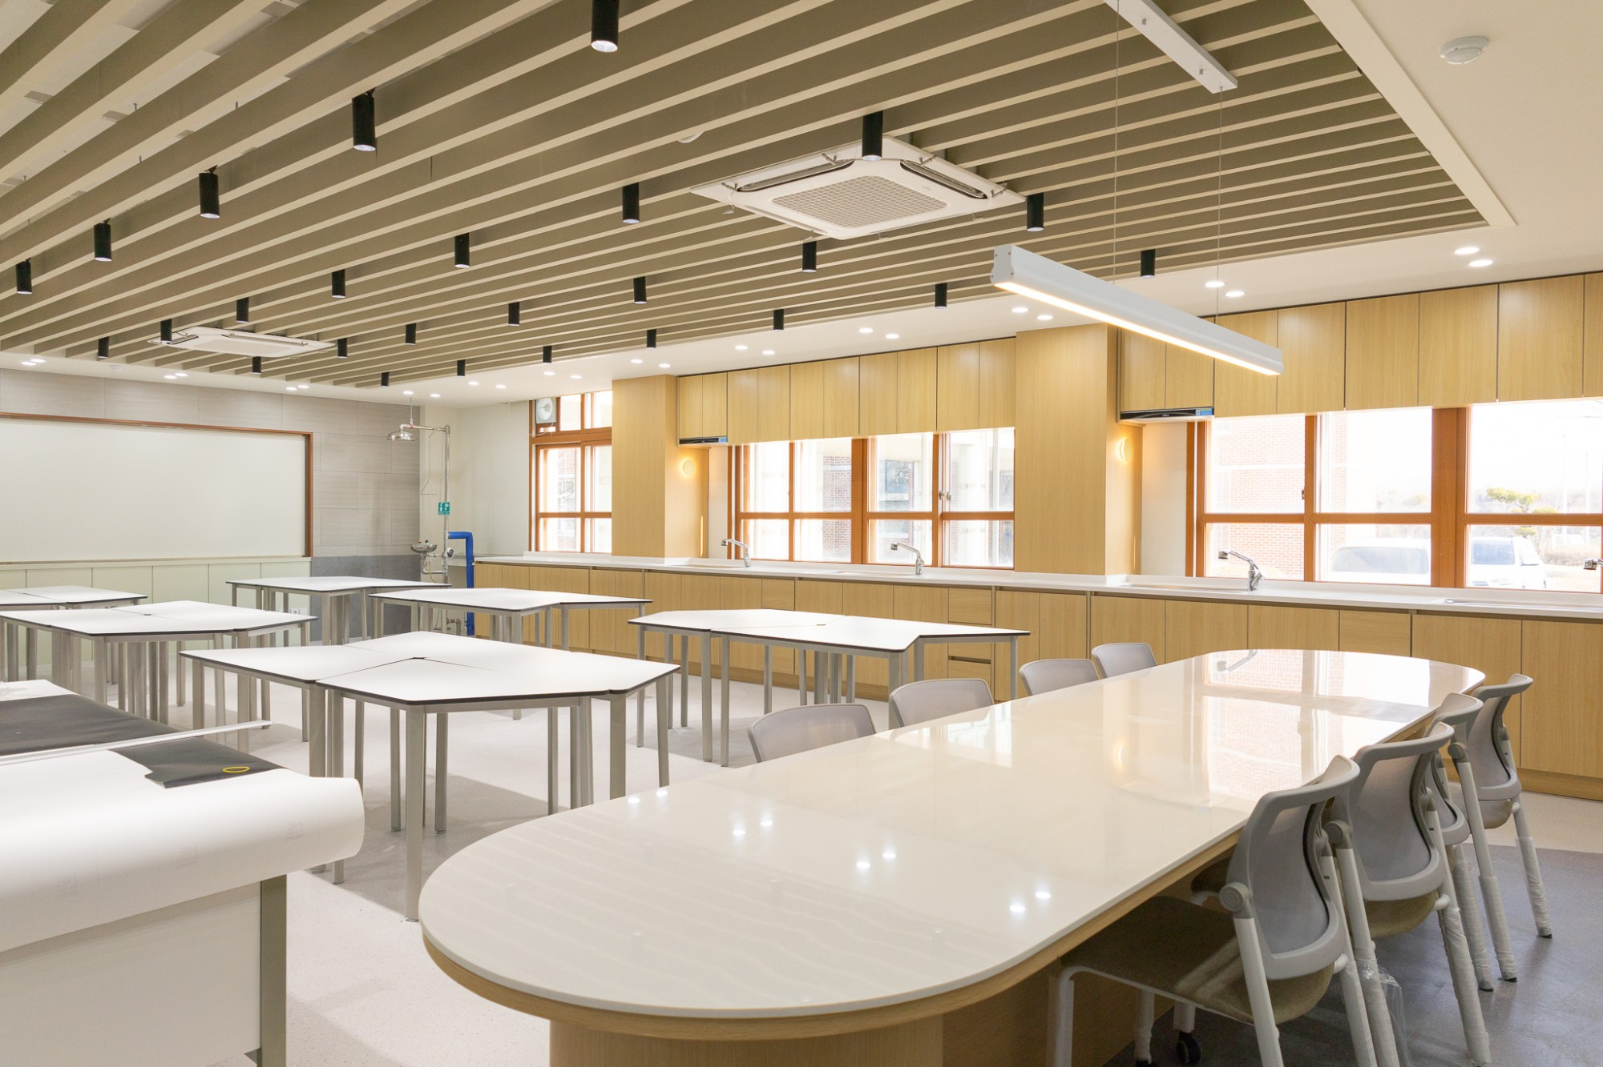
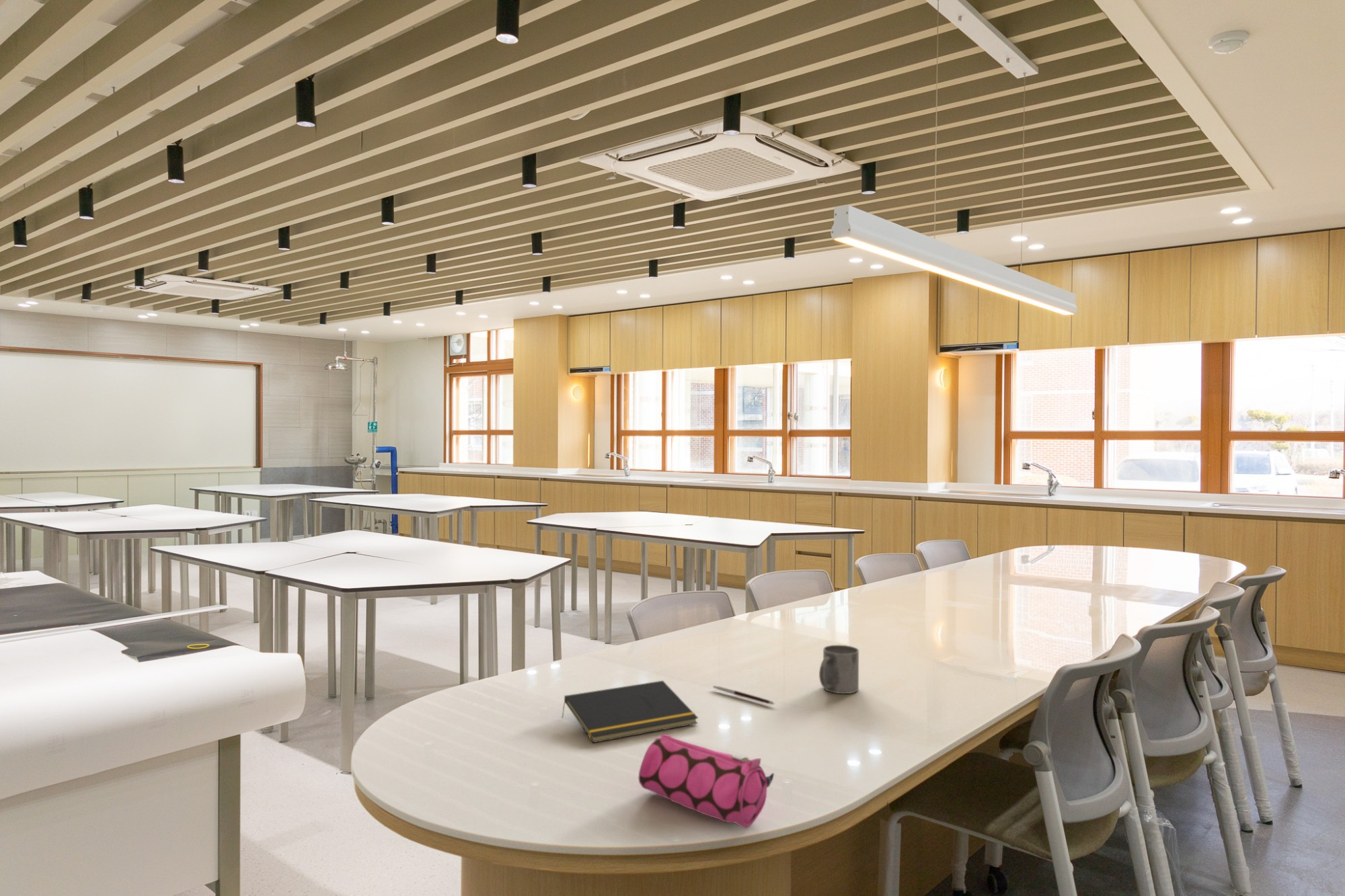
+ pencil case [638,733,775,829]
+ pen [713,685,776,705]
+ mug [818,645,859,694]
+ notepad [561,680,699,743]
